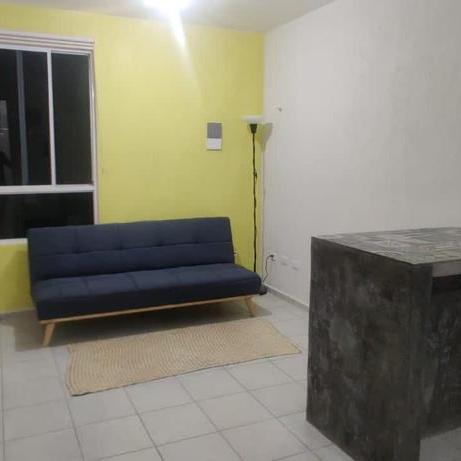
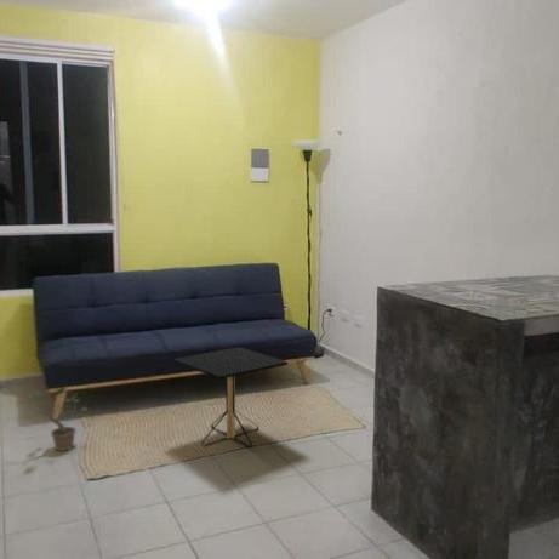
+ potted plant [25,386,90,452]
+ side table [173,346,289,449]
